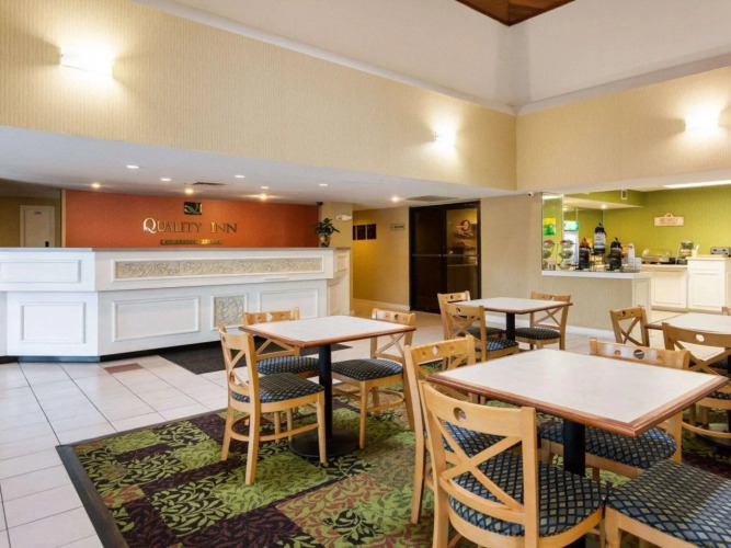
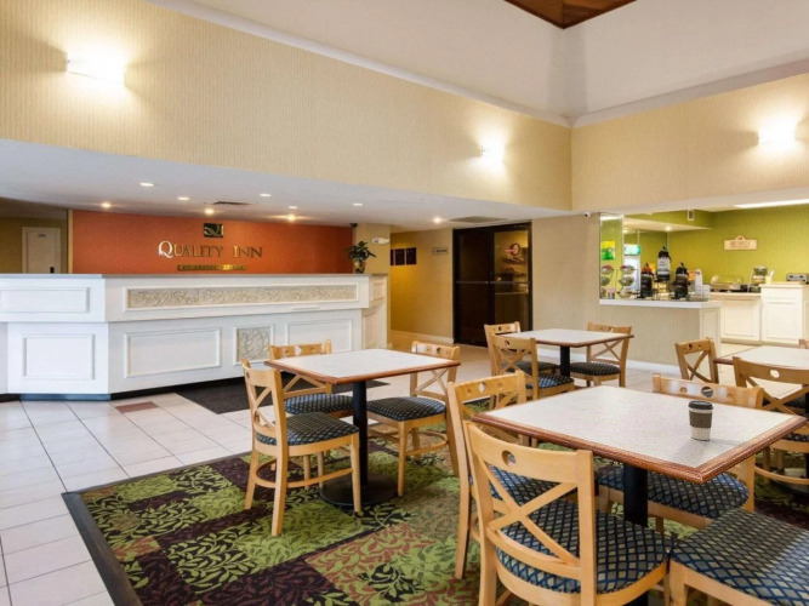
+ coffee cup [686,399,714,441]
